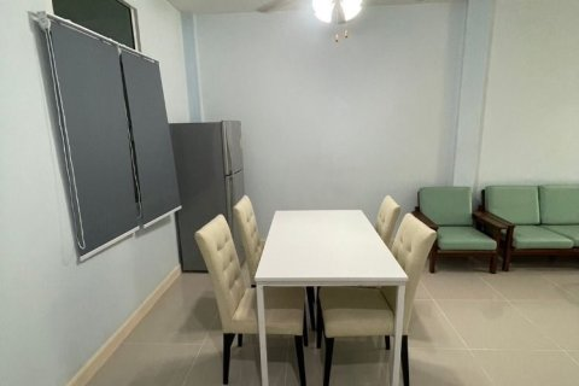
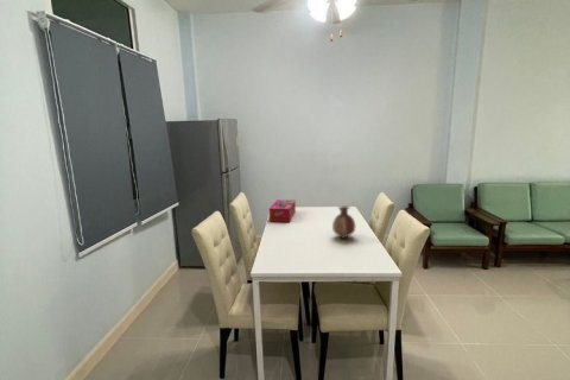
+ tissue box [268,198,297,223]
+ vase [331,204,356,240]
